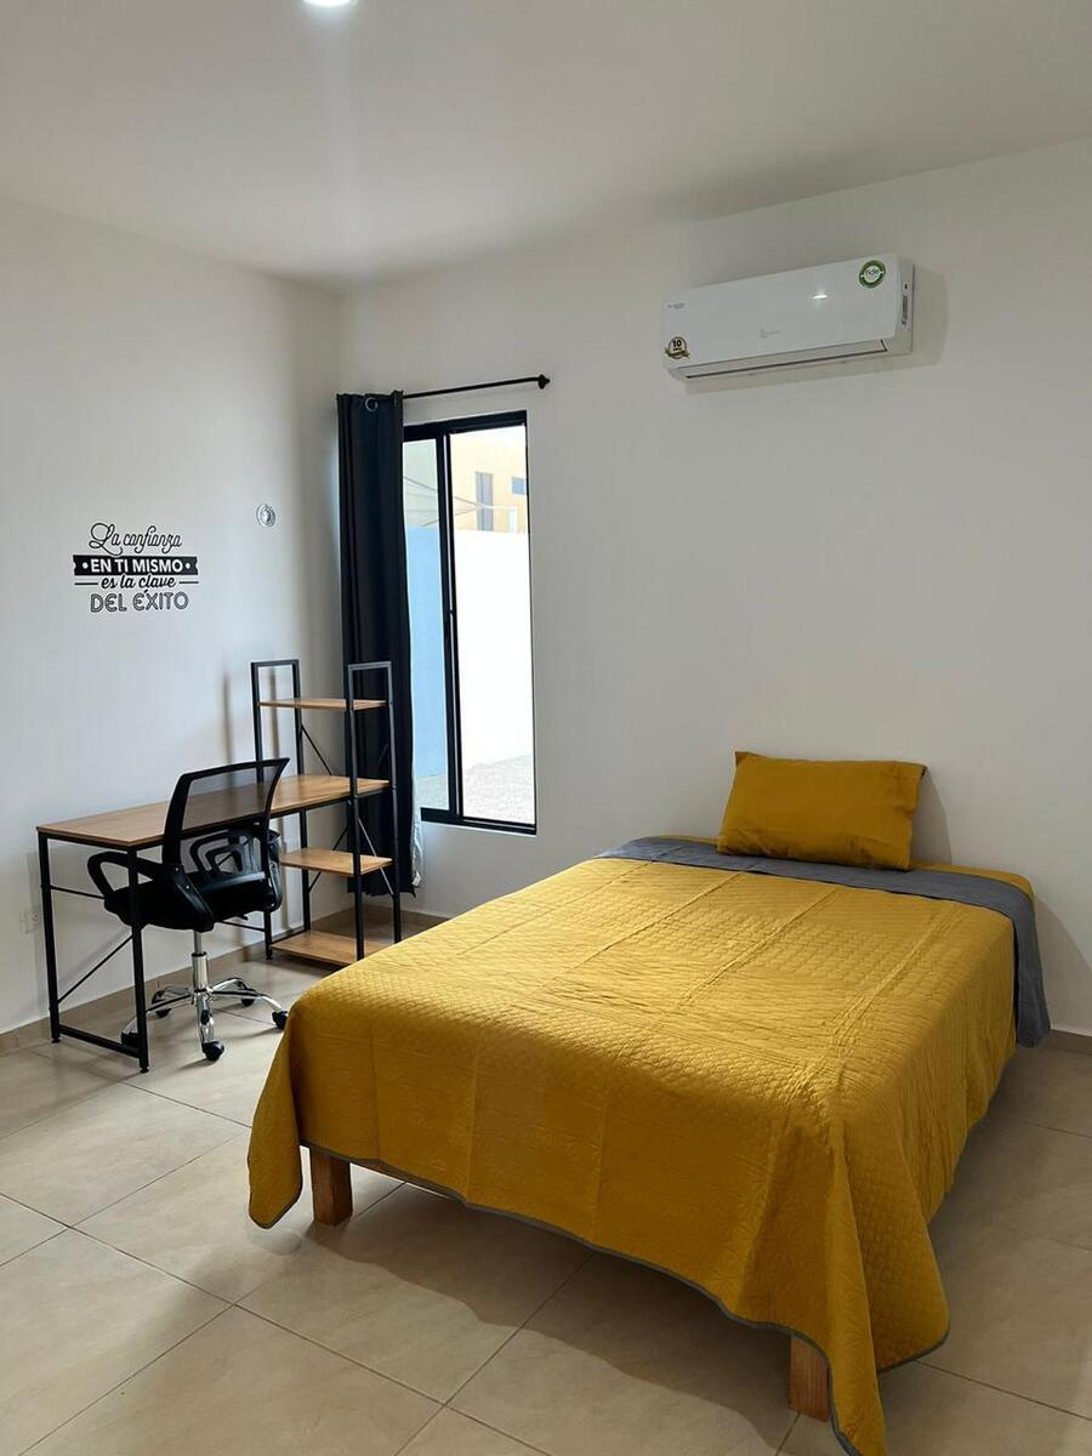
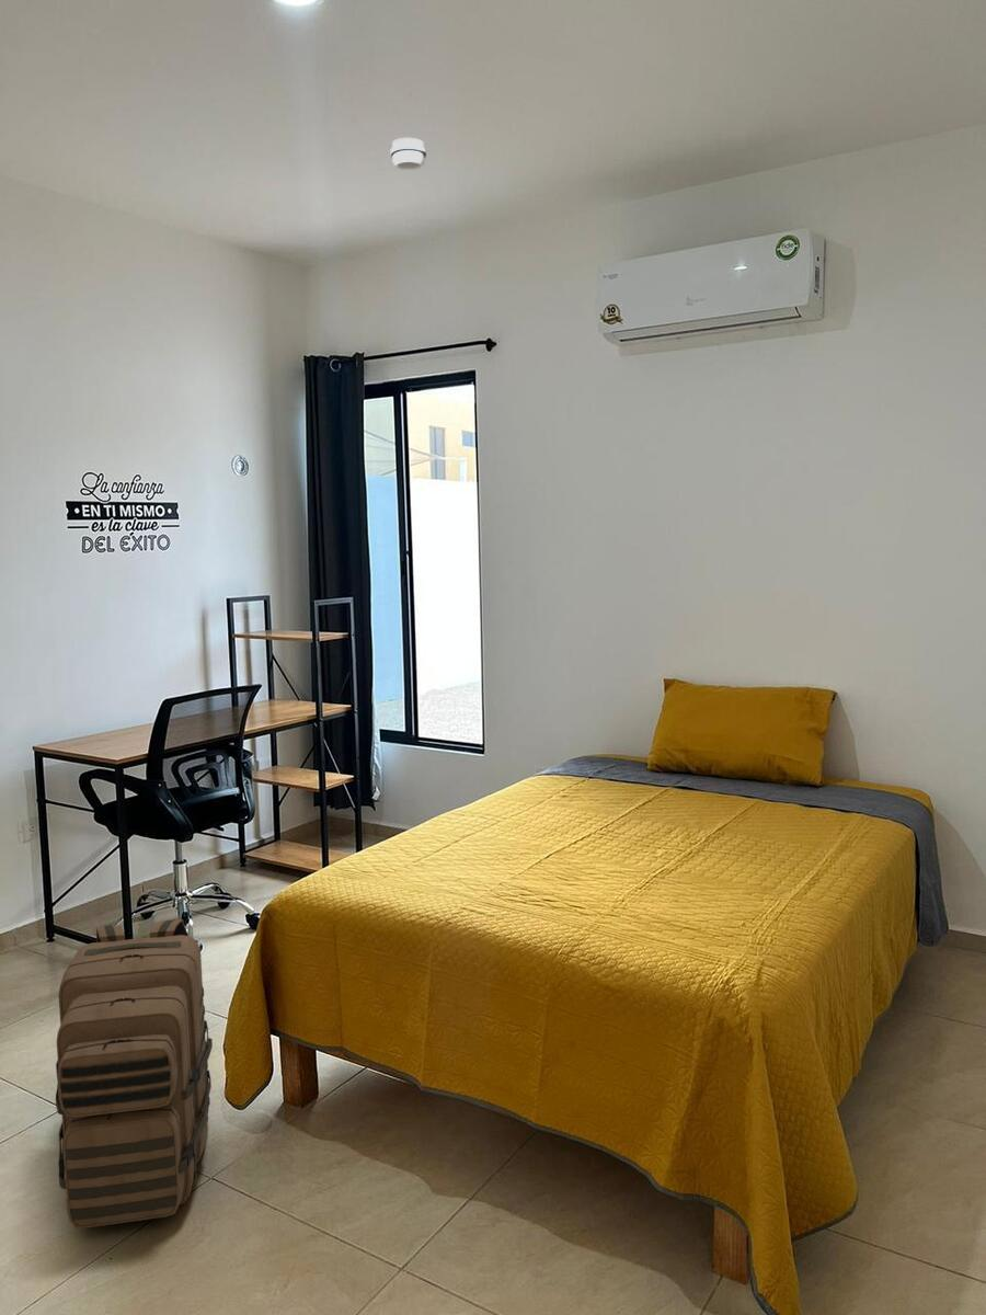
+ backpack [55,918,214,1230]
+ smoke detector [389,137,427,172]
